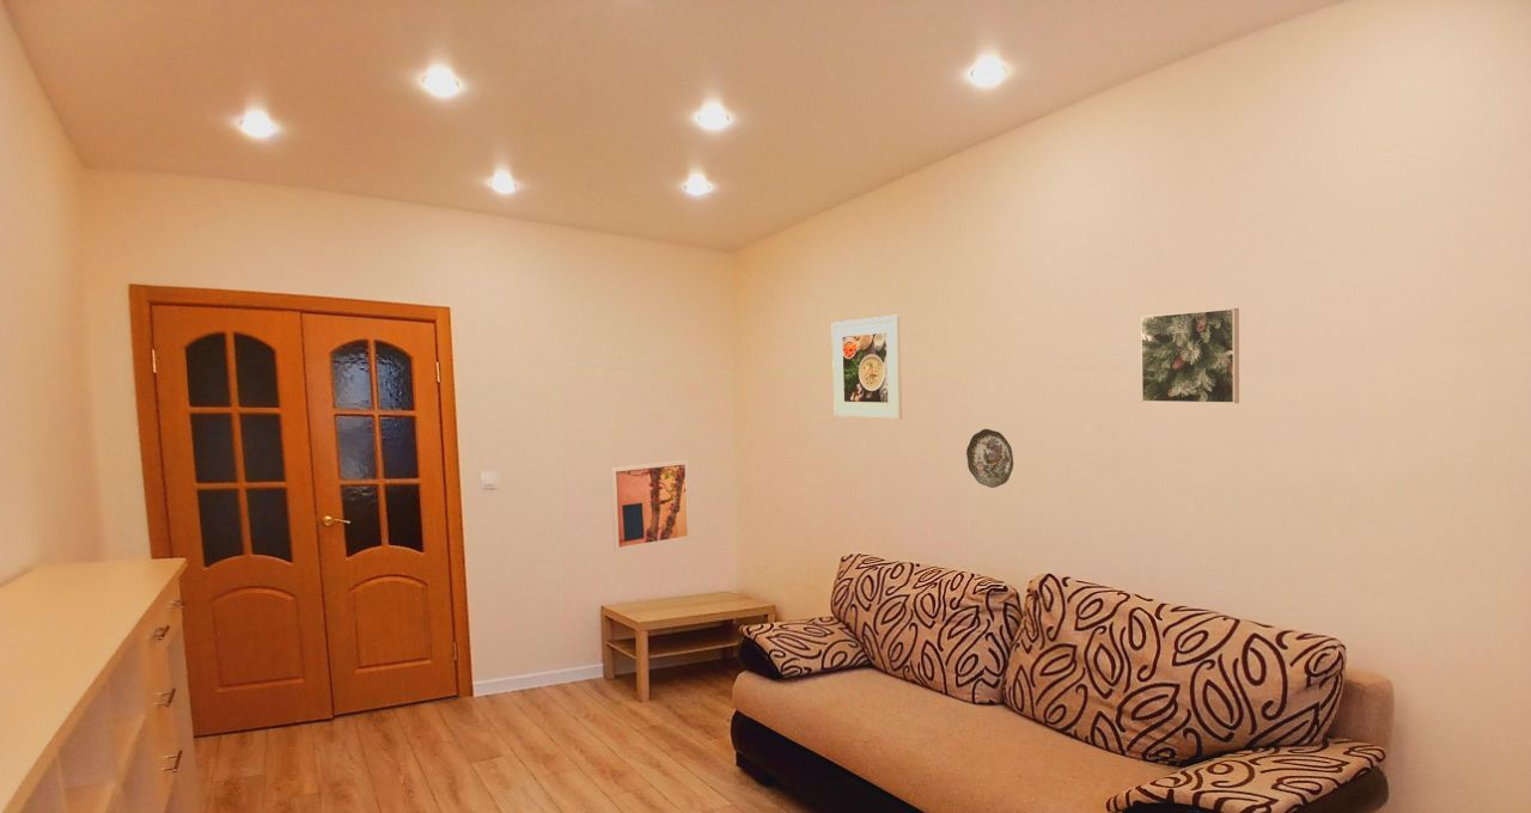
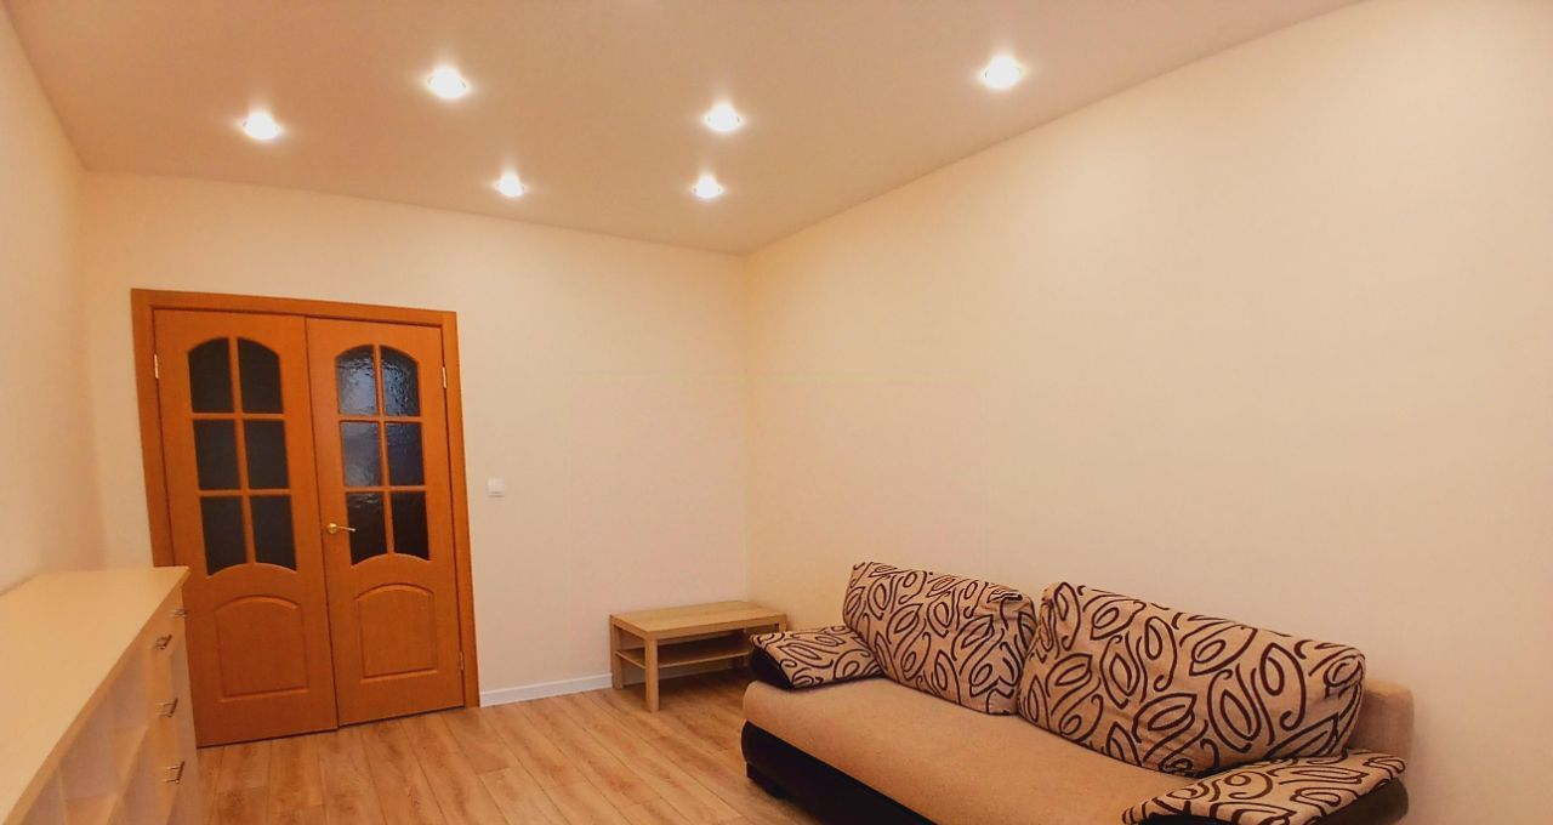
- wall art [609,459,693,552]
- decorative plate [965,428,1014,489]
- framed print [1140,307,1240,404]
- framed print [831,314,903,421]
